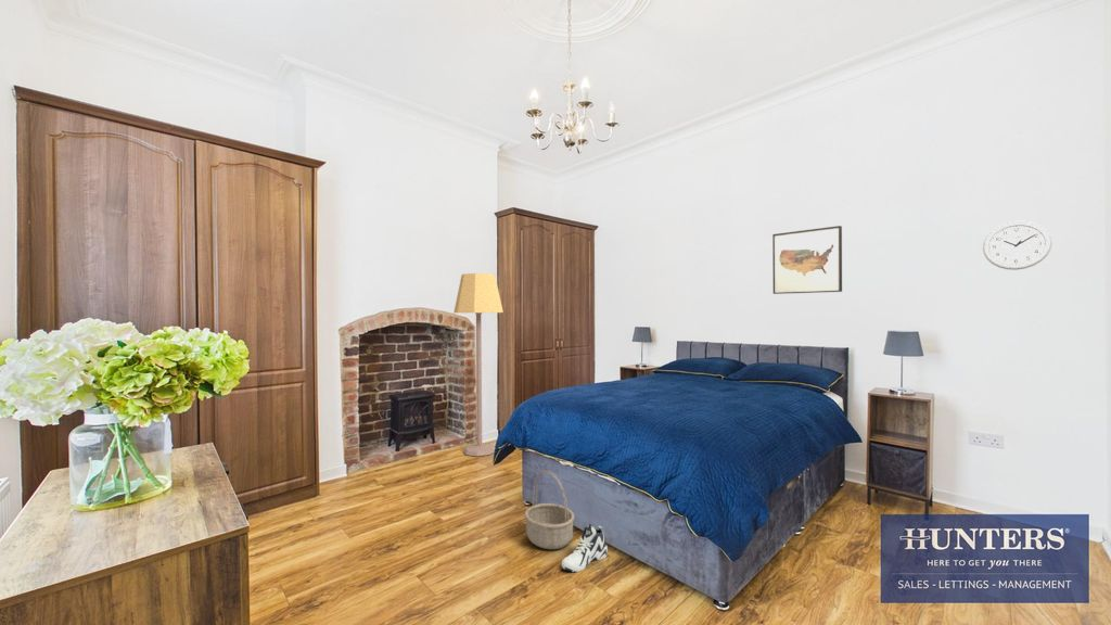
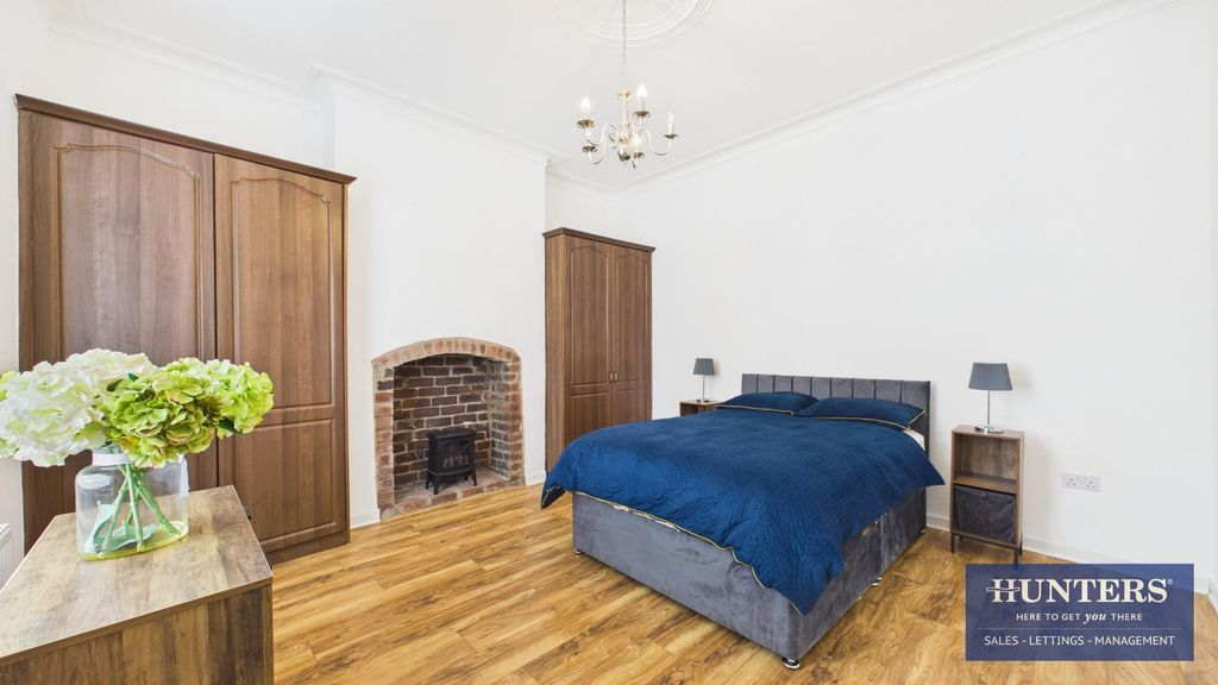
- wall clock [982,220,1053,271]
- basket [524,469,575,550]
- wall art [771,225,843,295]
- lamp [454,272,505,458]
- sneaker [561,523,609,573]
